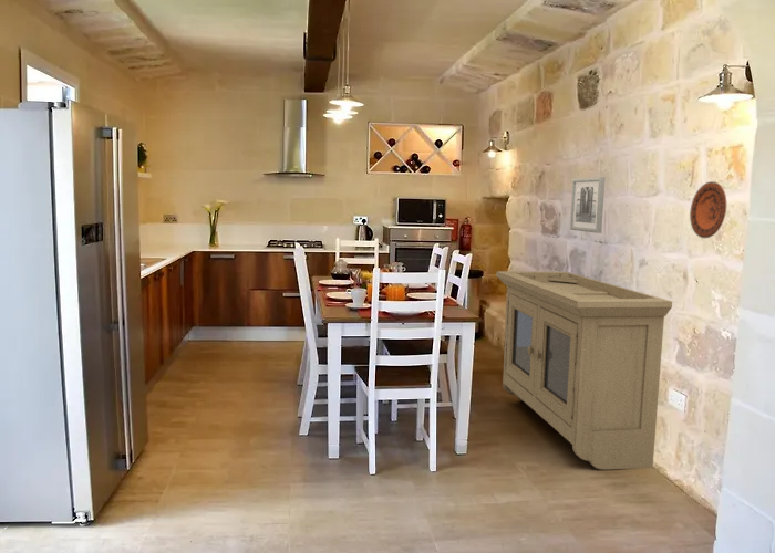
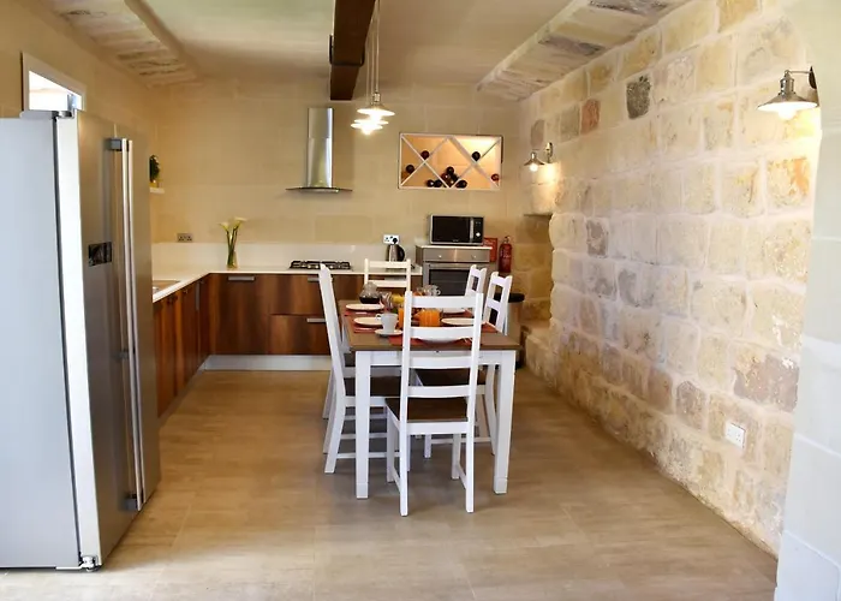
- storage cabinet [495,270,673,470]
- wall art [569,176,606,234]
- decorative plate [689,180,727,239]
